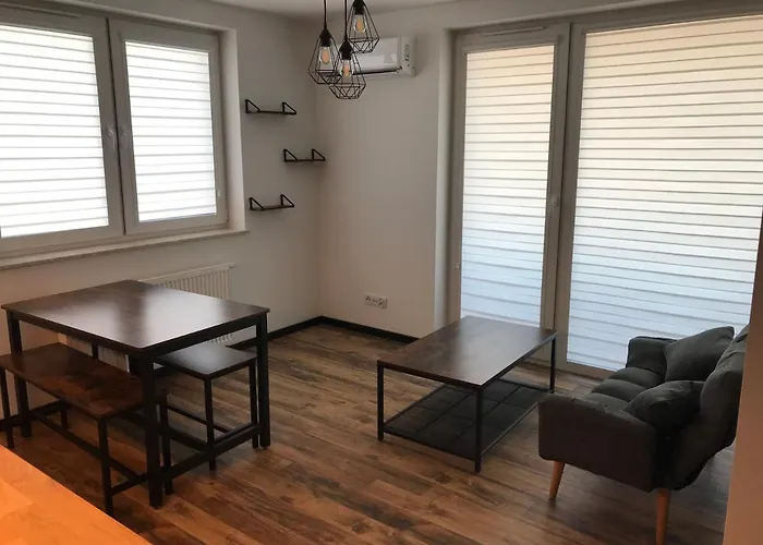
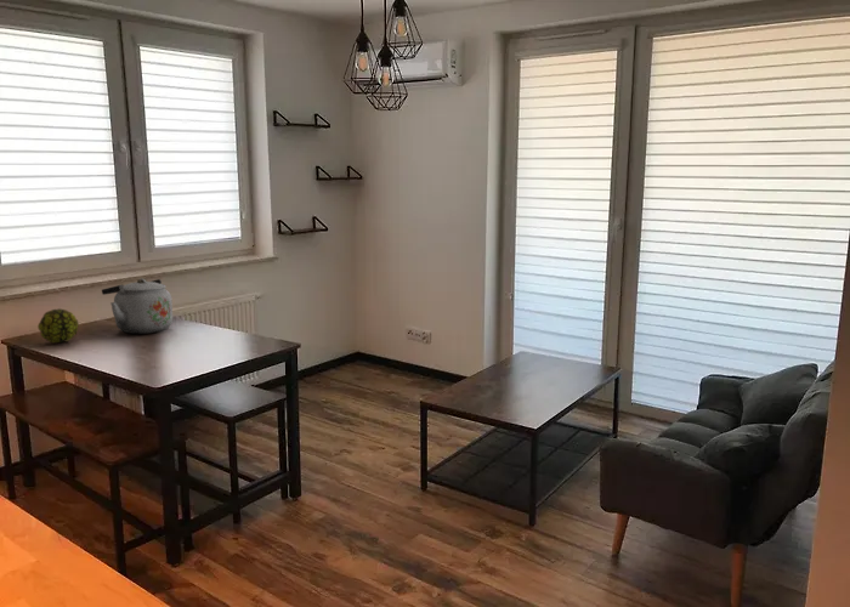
+ decorative ball [36,307,80,344]
+ kettle [101,278,174,335]
